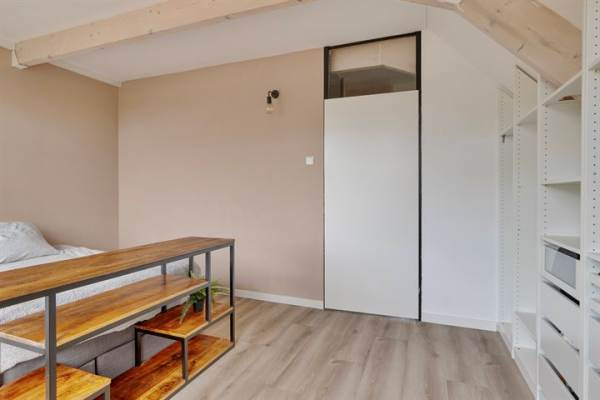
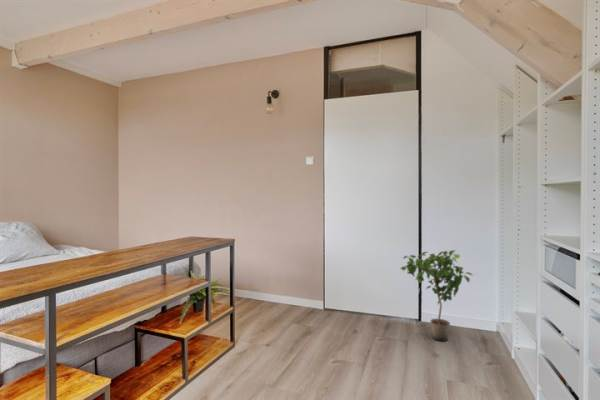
+ potted plant [399,249,474,342]
